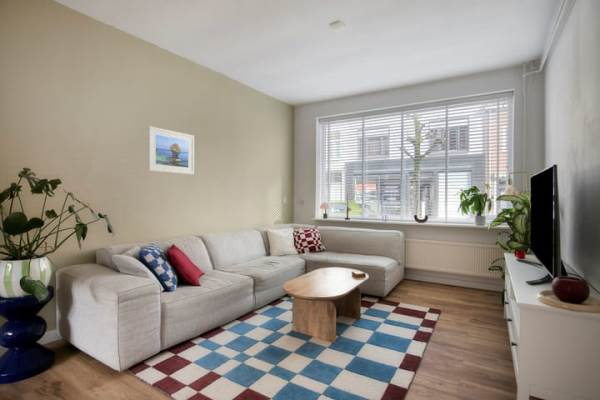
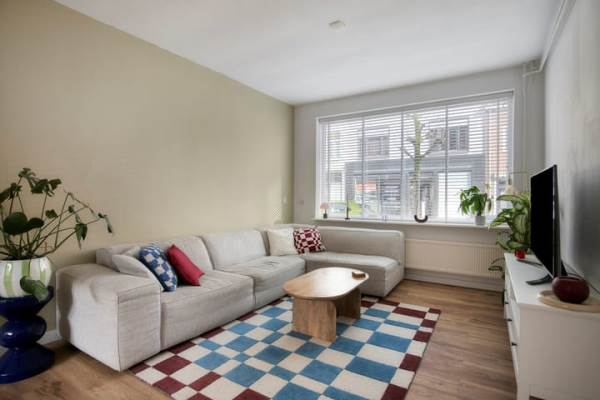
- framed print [147,125,195,176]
